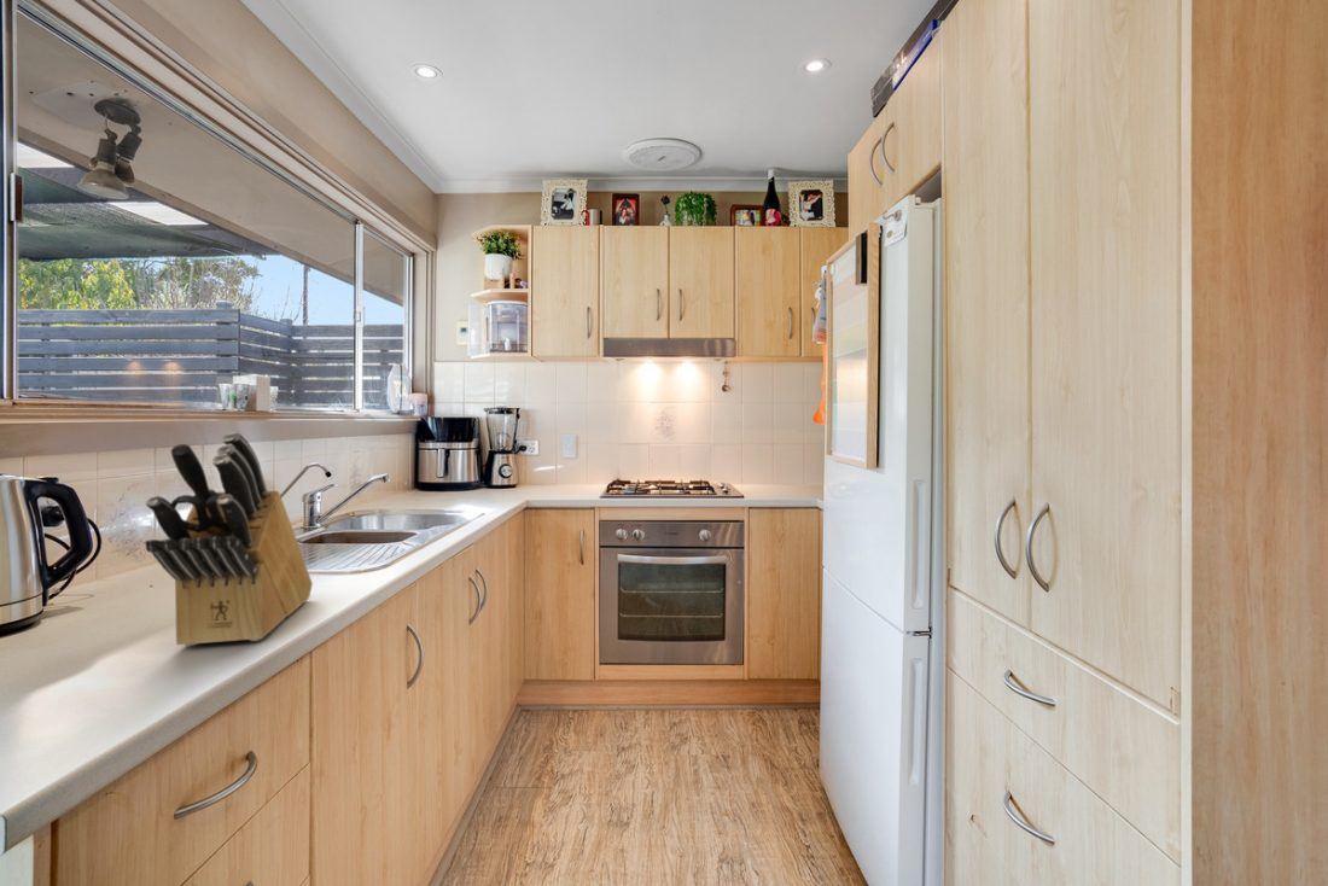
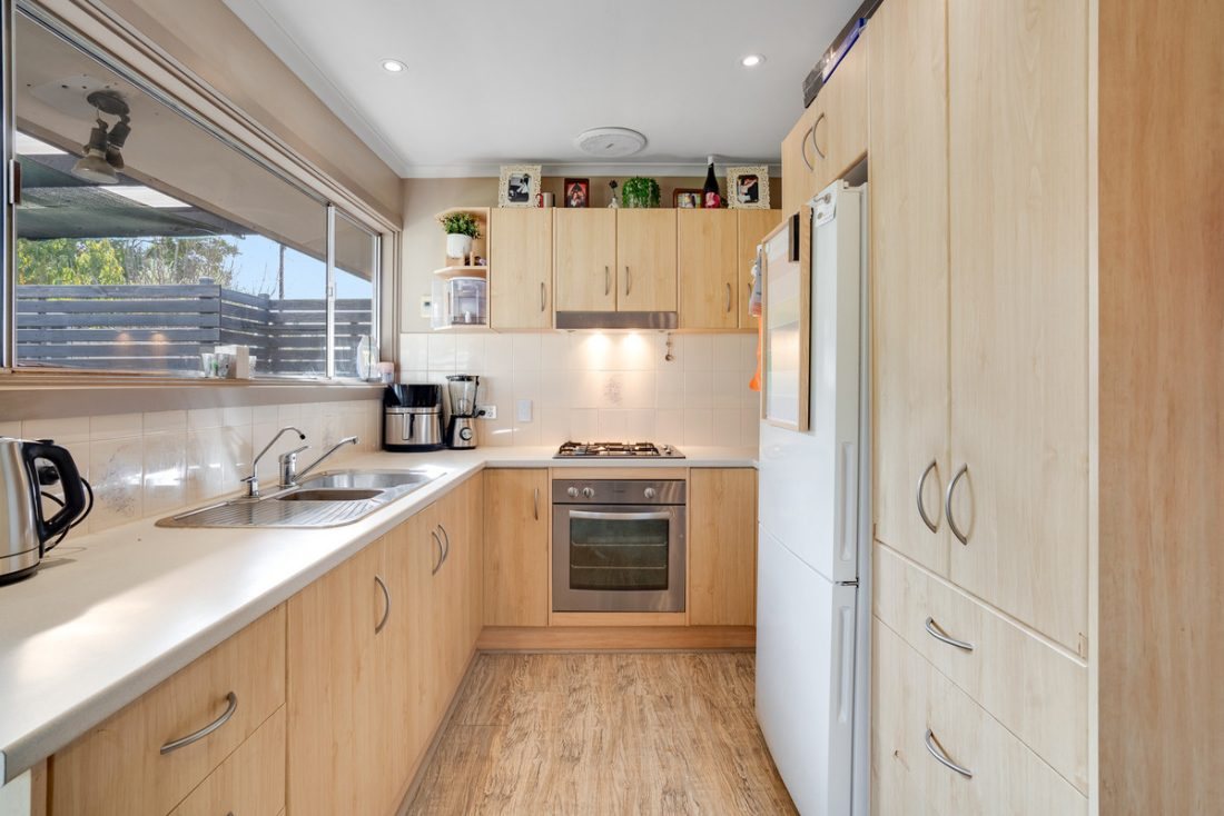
- knife block [144,431,314,647]
